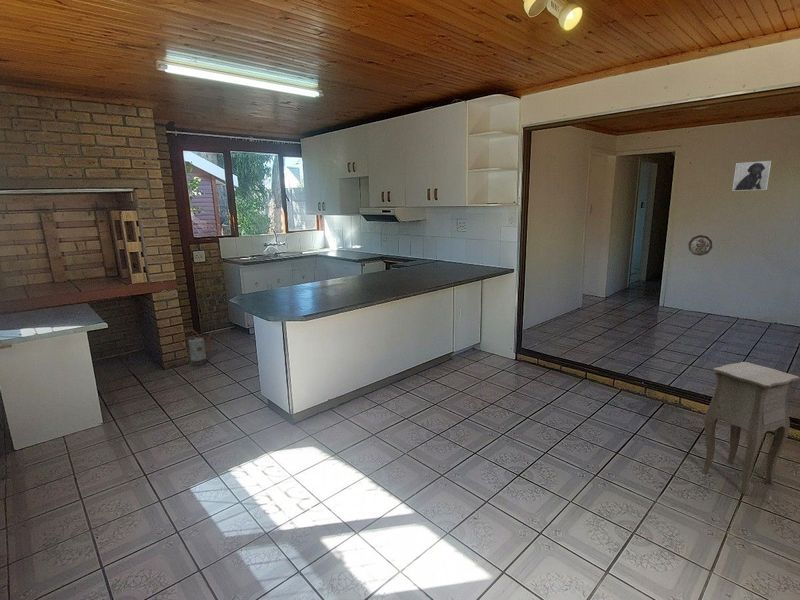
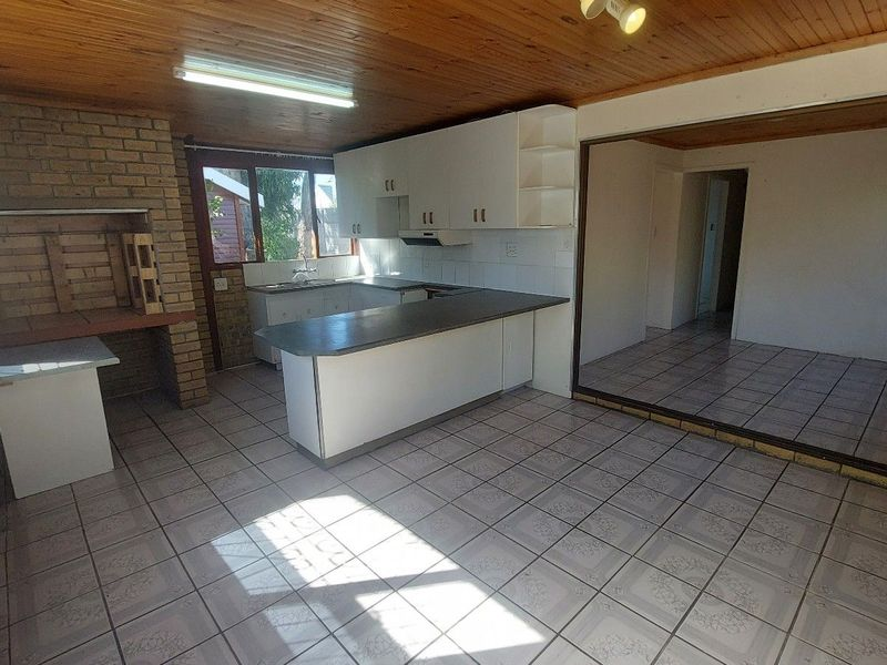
- side table [701,361,800,506]
- decorative plate [688,234,713,257]
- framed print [731,160,772,192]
- watering can [177,328,214,367]
